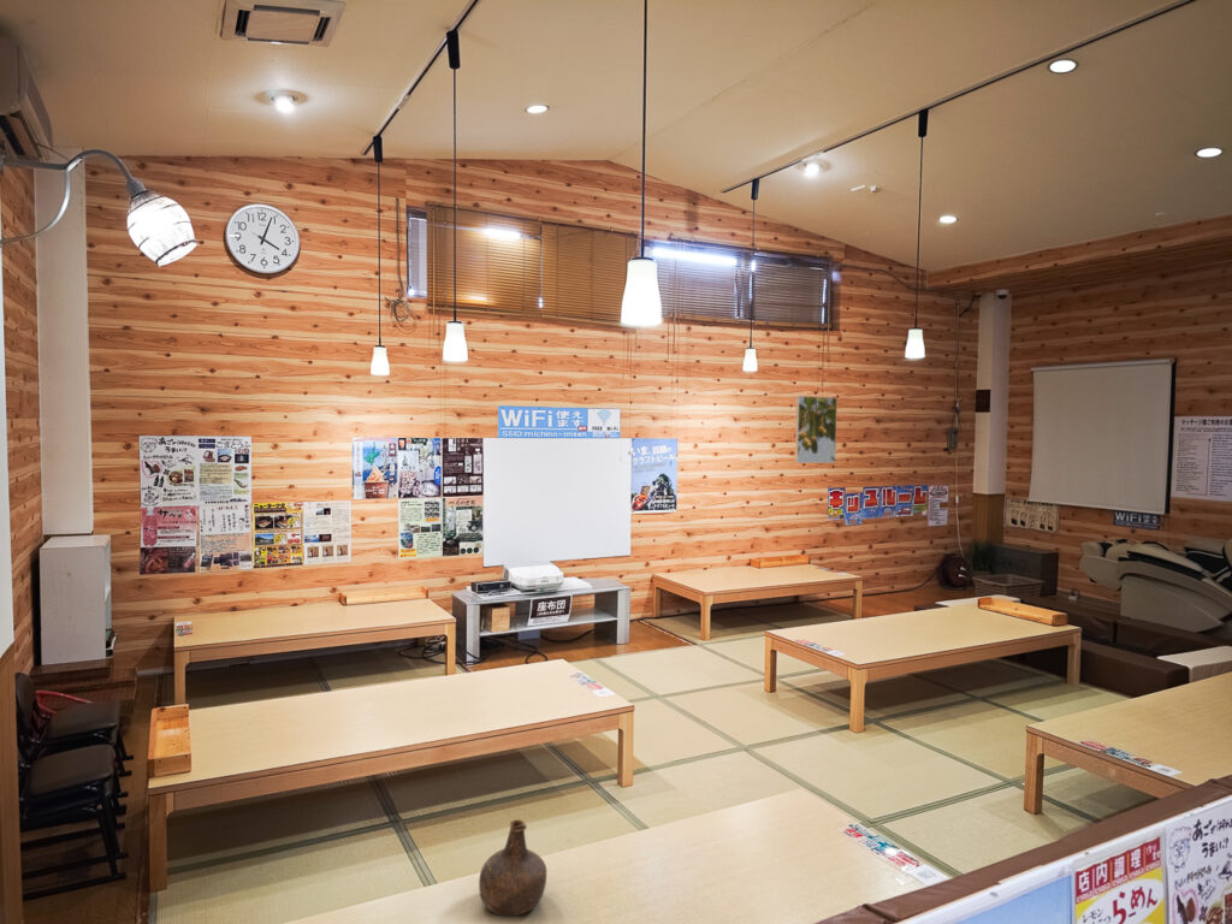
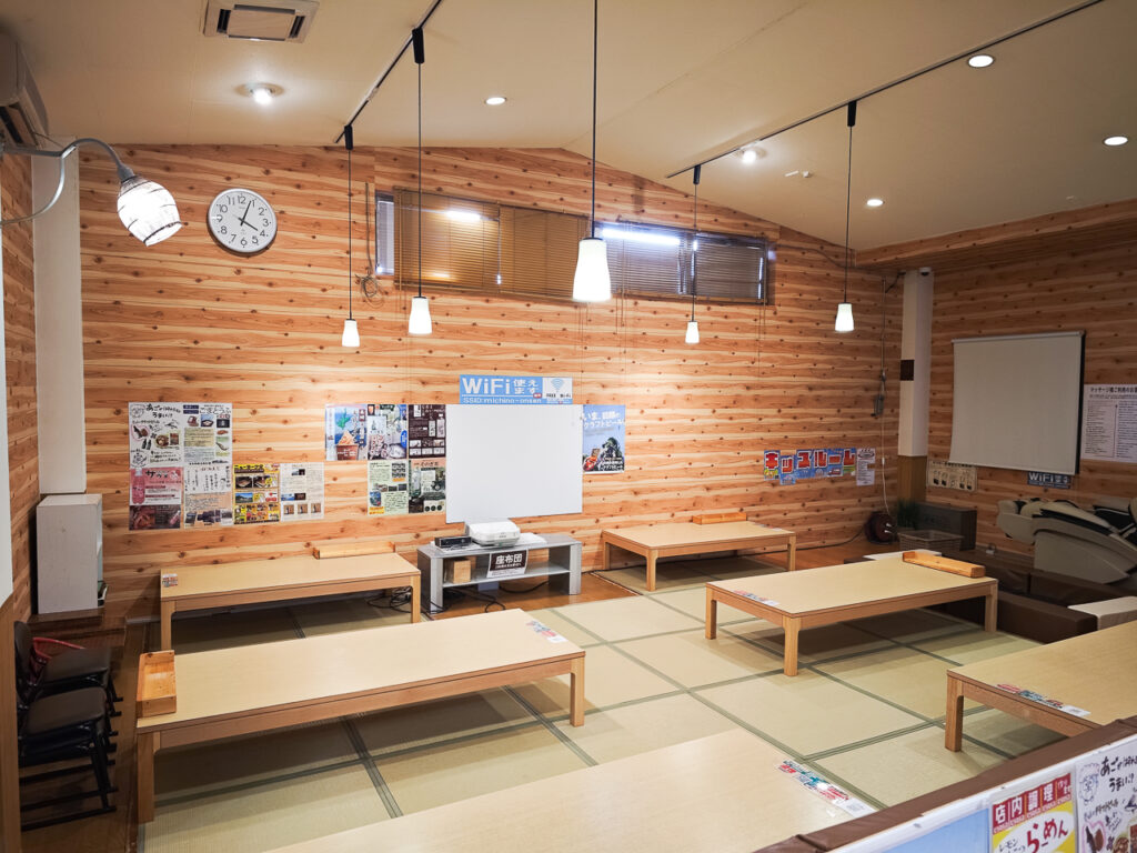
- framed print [794,395,839,464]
- bottle [478,818,547,917]
